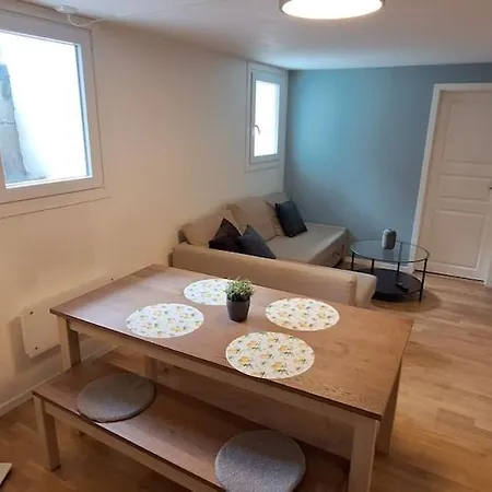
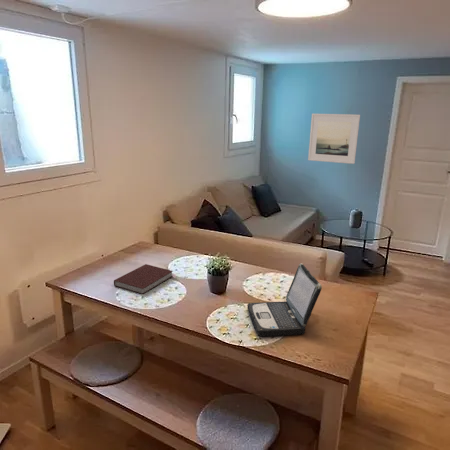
+ notebook [113,263,174,295]
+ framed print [307,113,361,165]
+ laptop [246,263,323,337]
